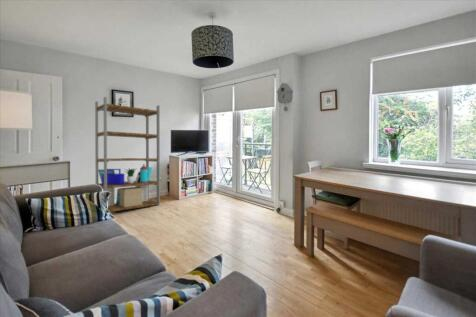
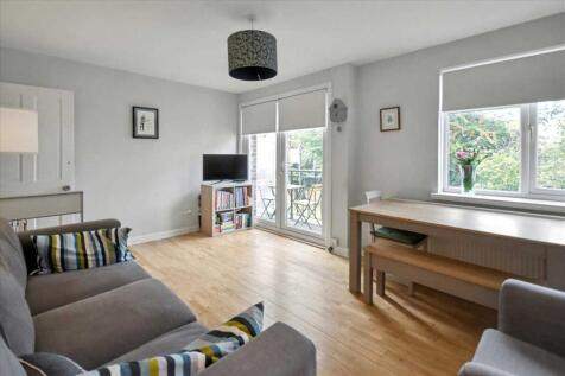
- shelving unit [94,96,161,213]
